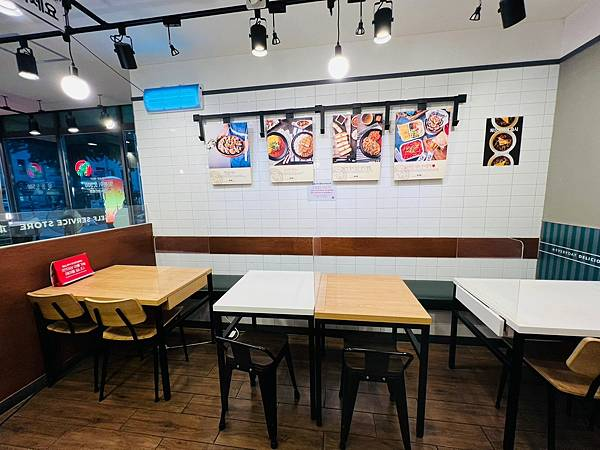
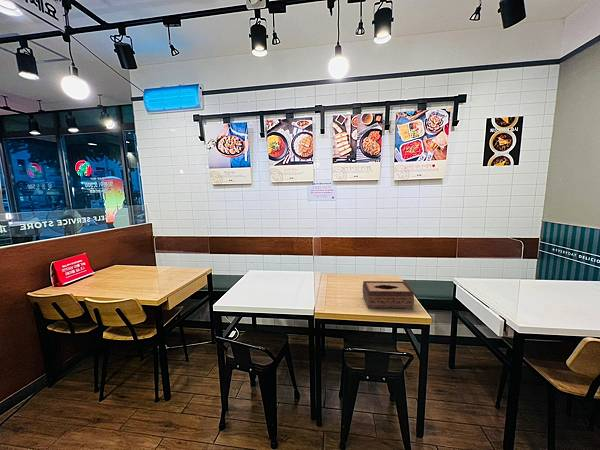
+ tissue box [362,280,415,310]
